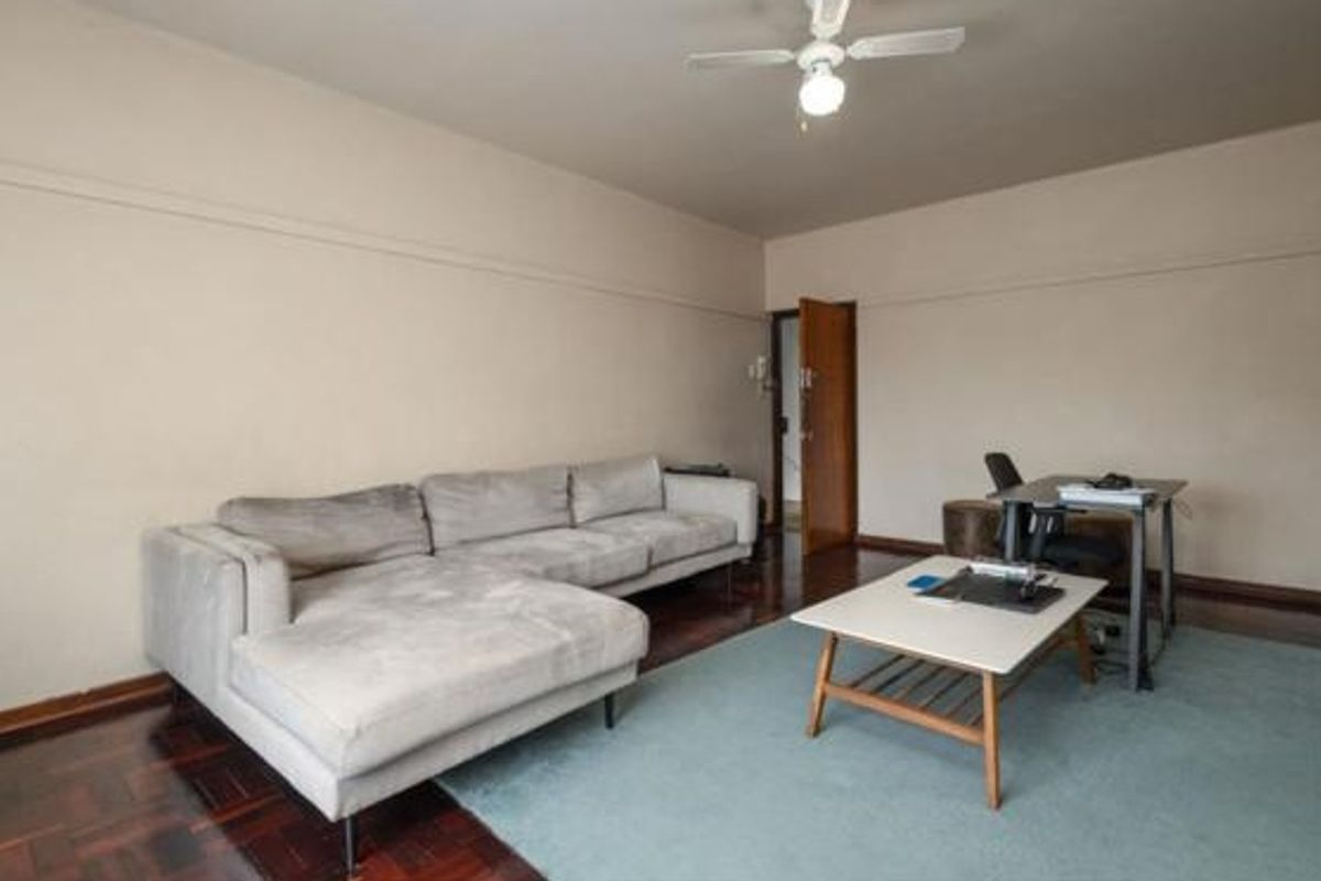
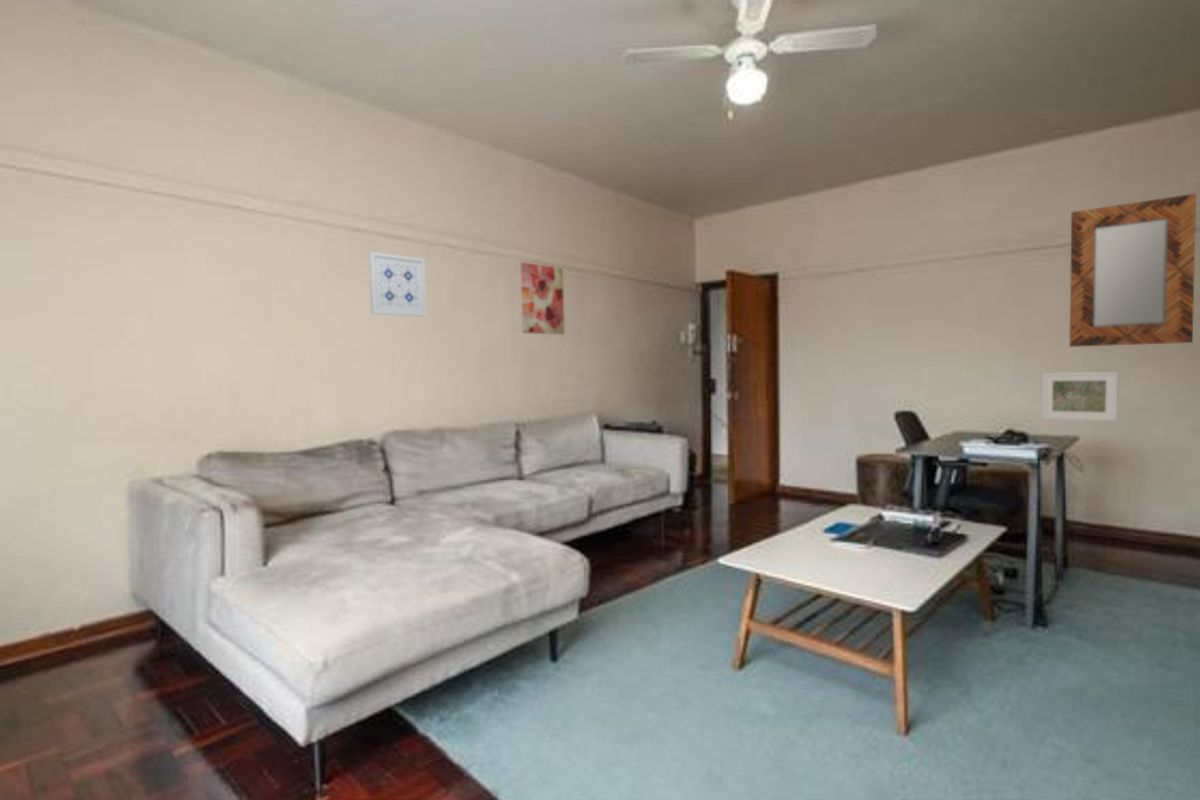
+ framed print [1041,371,1119,422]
+ wall art [519,261,566,335]
+ home mirror [1069,193,1197,348]
+ wall art [367,251,428,318]
